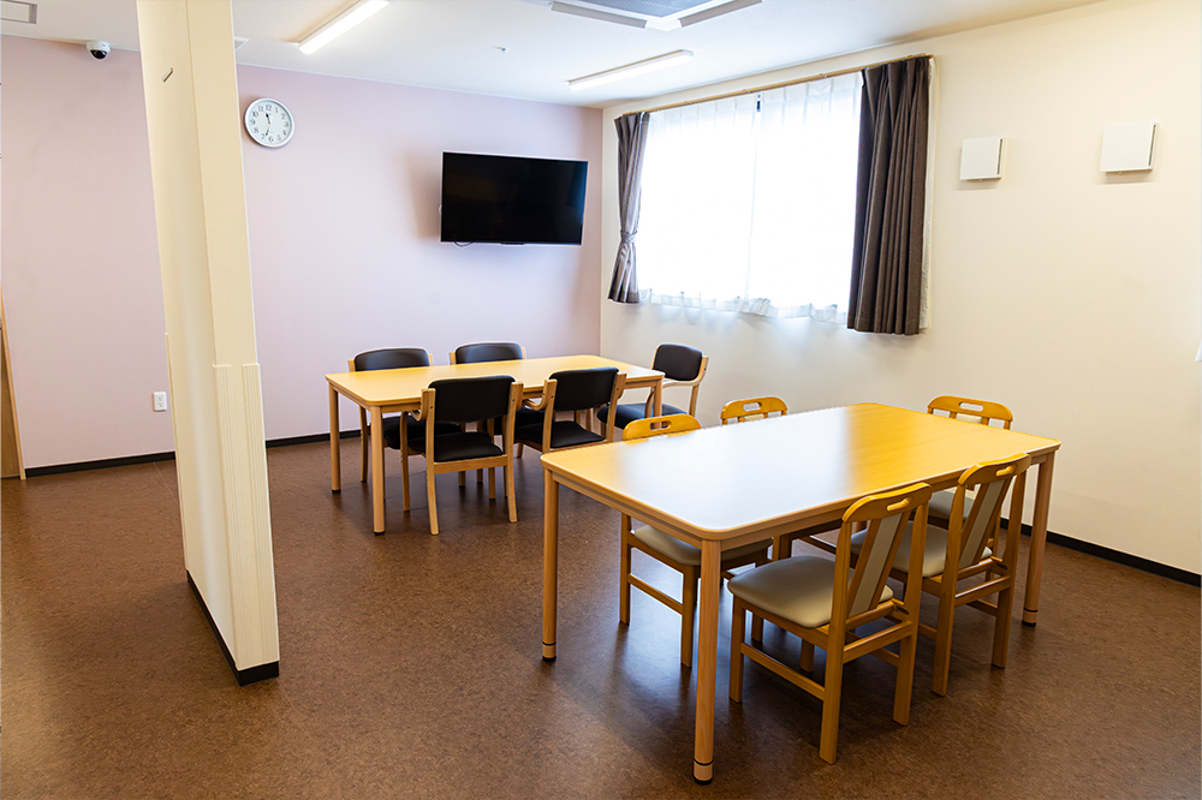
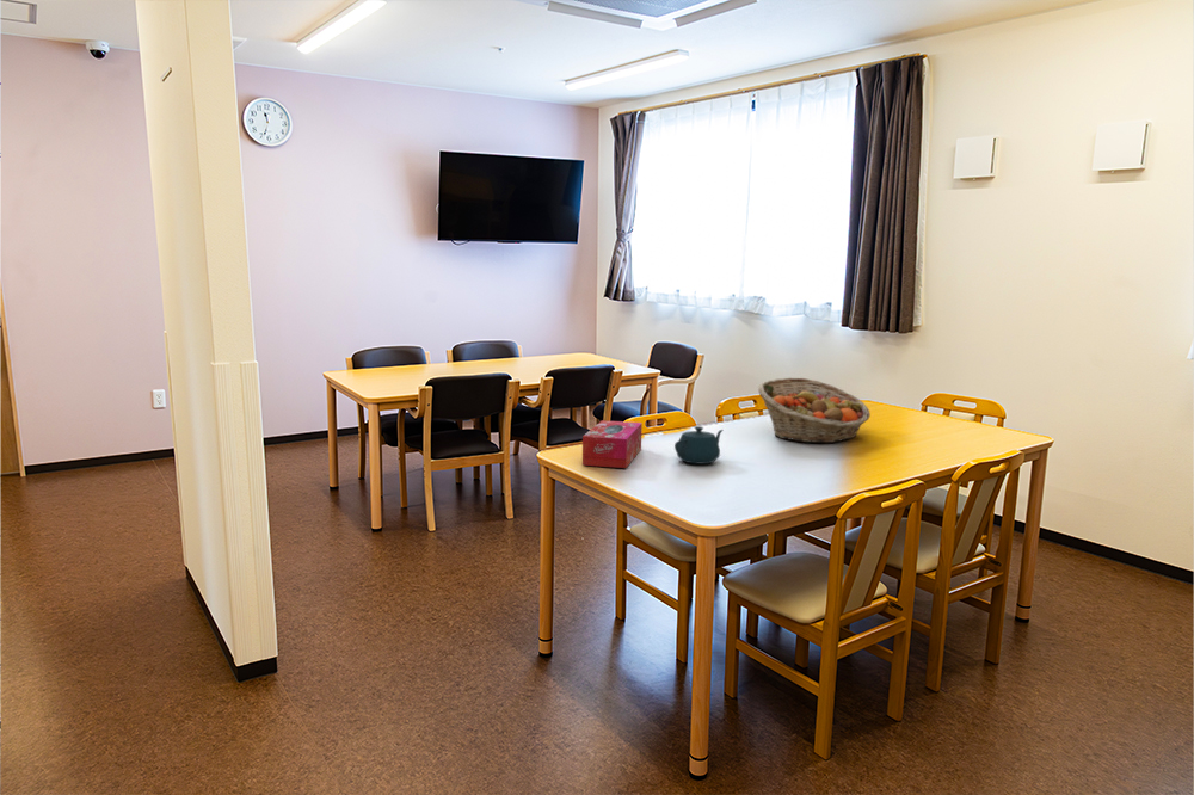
+ fruit basket [757,377,872,444]
+ teapot [673,425,725,466]
+ tissue box [581,419,644,469]
